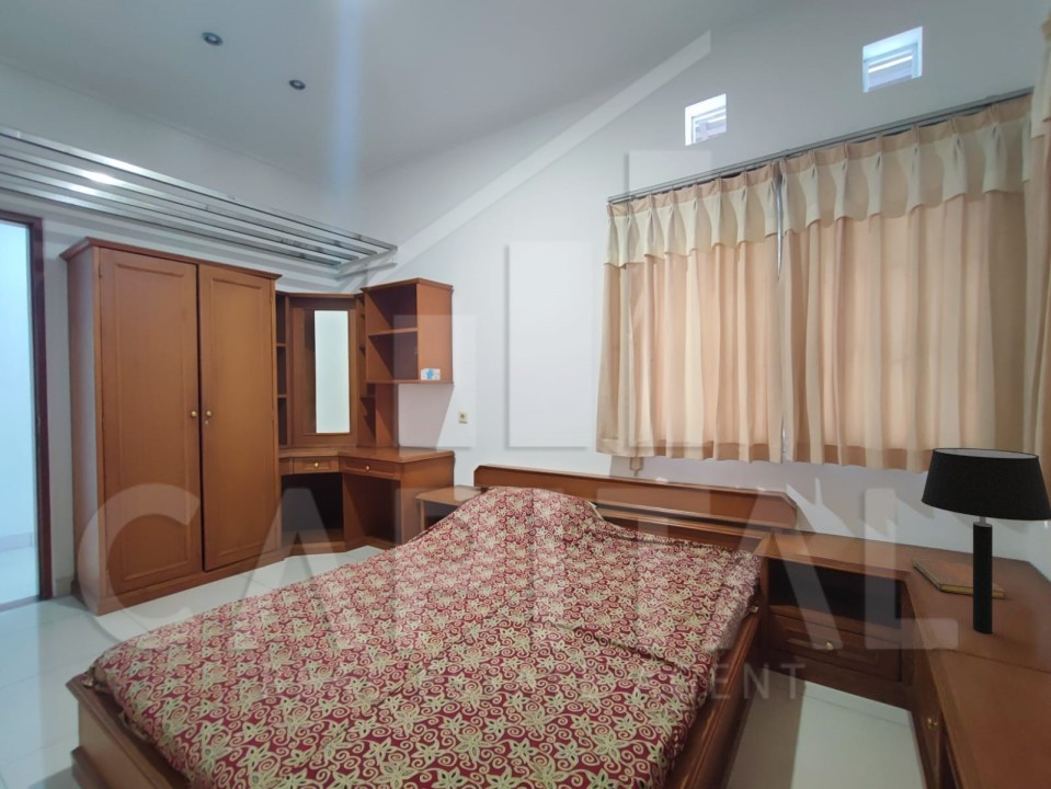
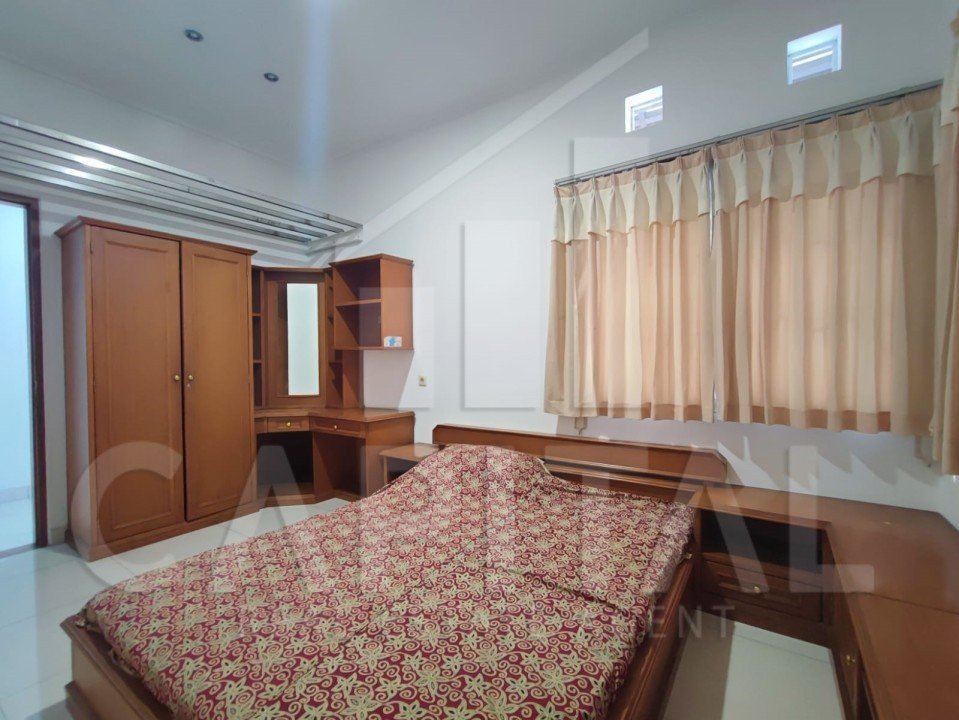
- notebook [910,557,1006,599]
- table lamp [919,447,1051,634]
